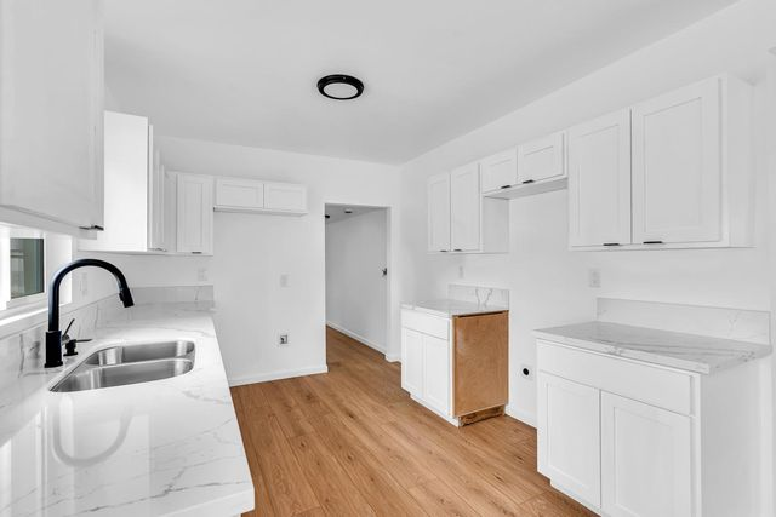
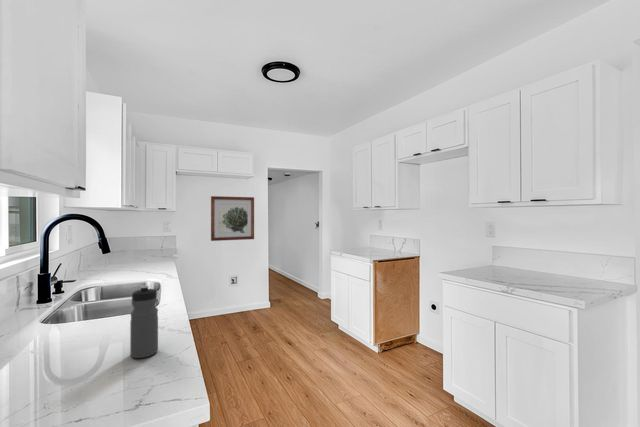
+ wall art [210,195,255,242]
+ water bottle [129,285,159,359]
